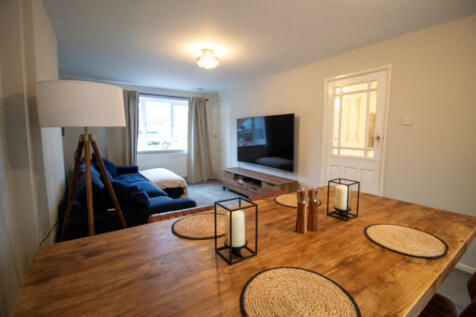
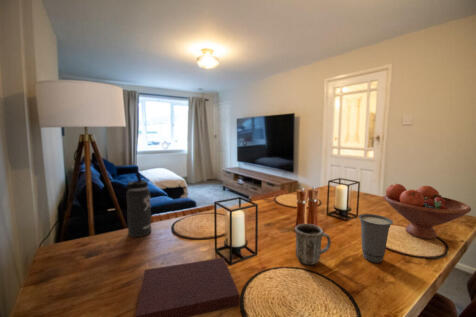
+ notebook [135,257,241,317]
+ mug [294,223,332,266]
+ cup [357,213,394,264]
+ thermos bottle [125,171,152,238]
+ fruit bowl [383,183,472,240]
